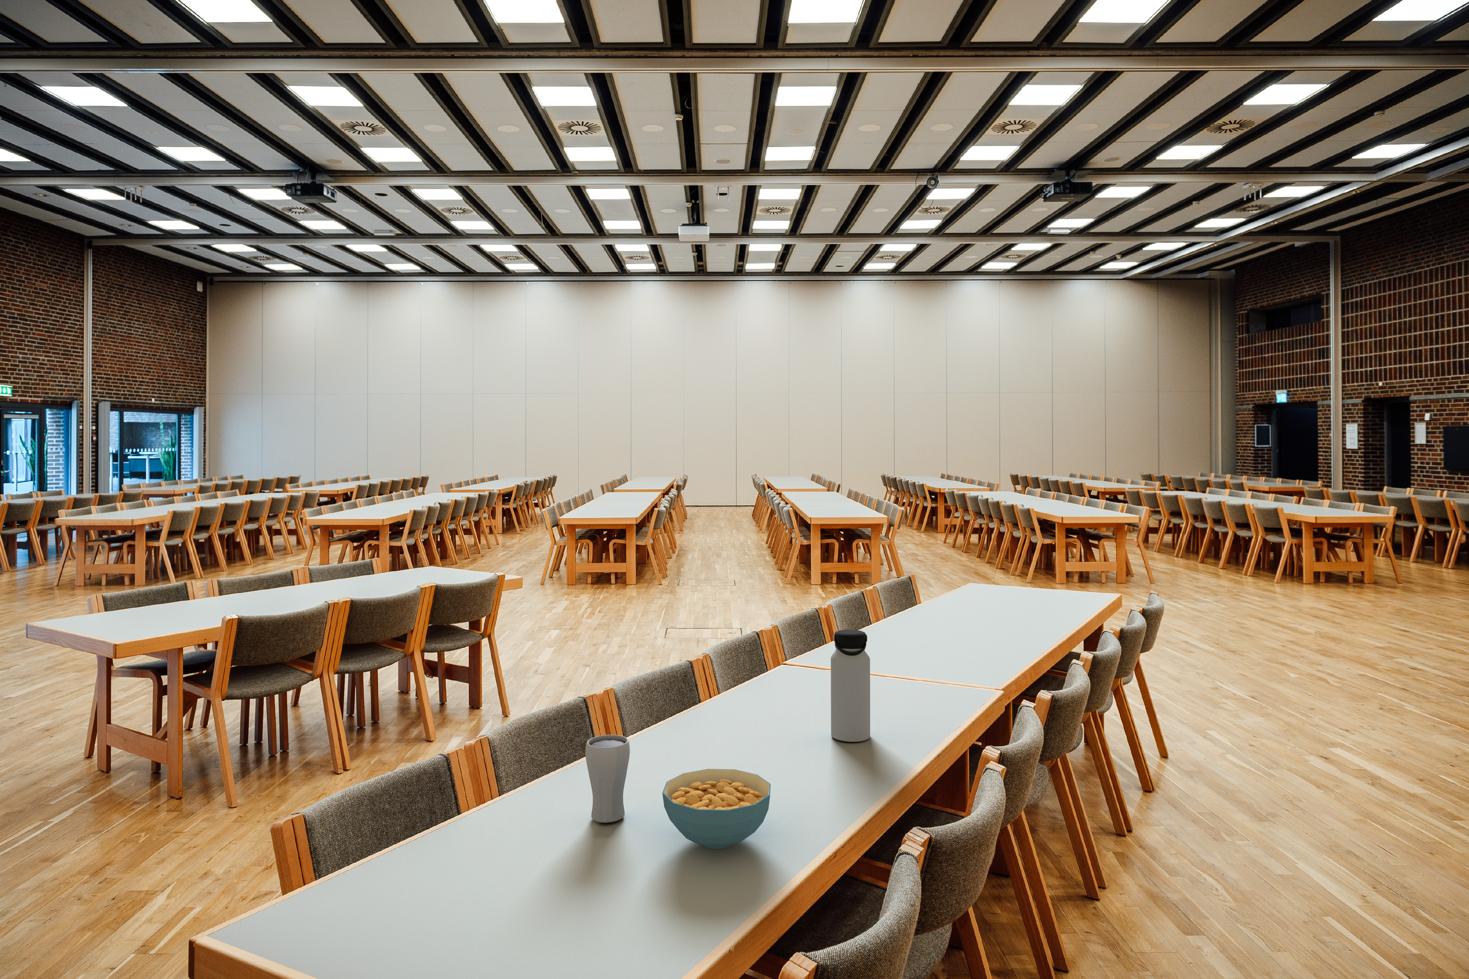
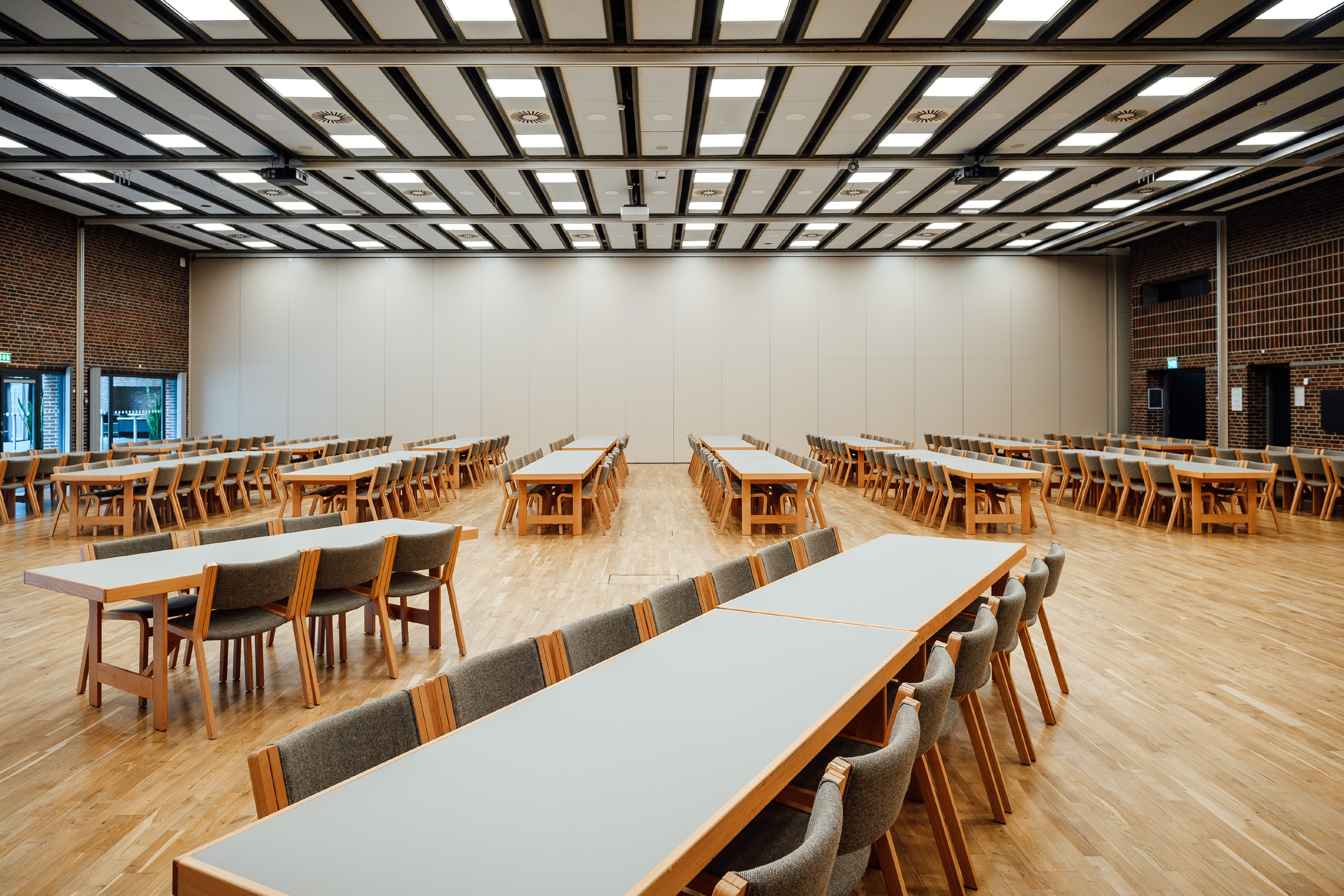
- water bottle [831,629,870,742]
- drinking glass [586,734,631,823]
- cereal bowl [662,768,771,849]
